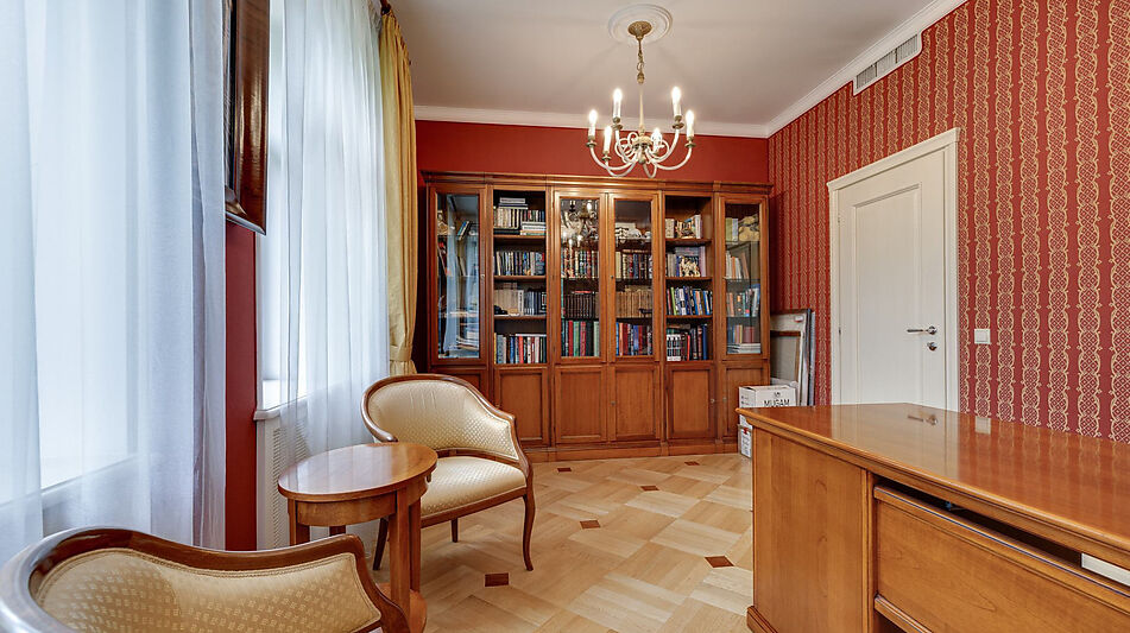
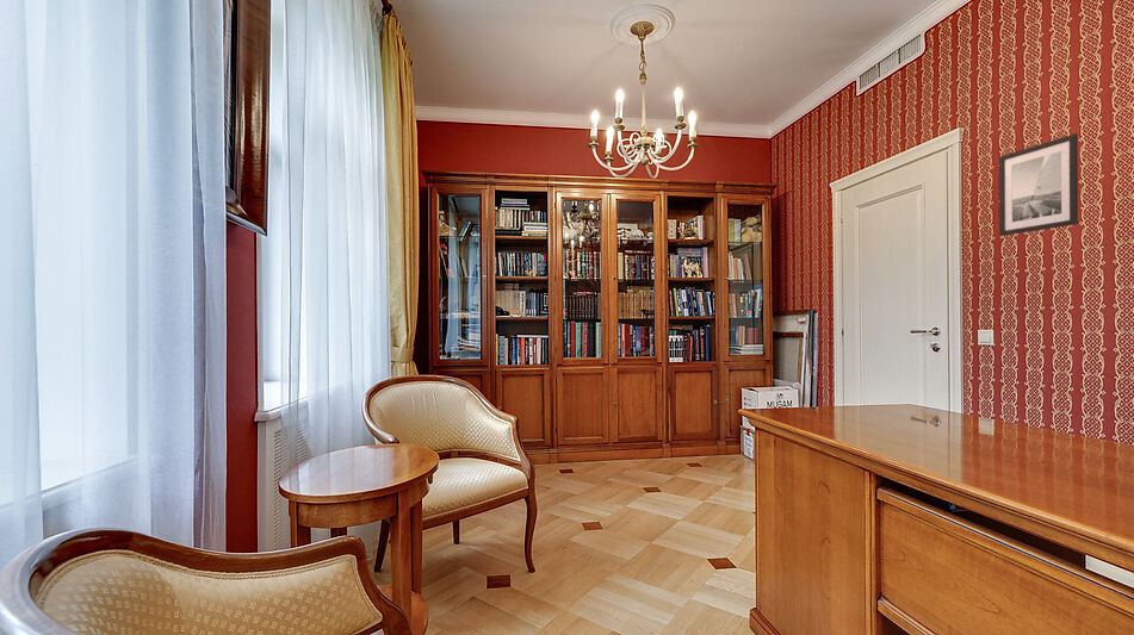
+ wall art [998,132,1079,237]
